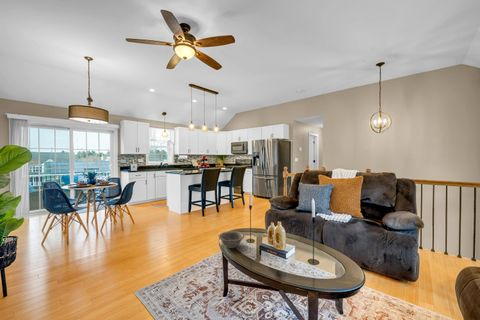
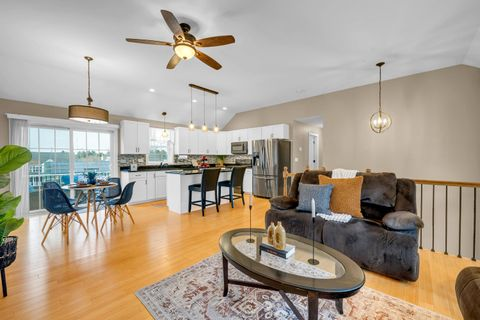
- decorative bowl [217,230,245,249]
